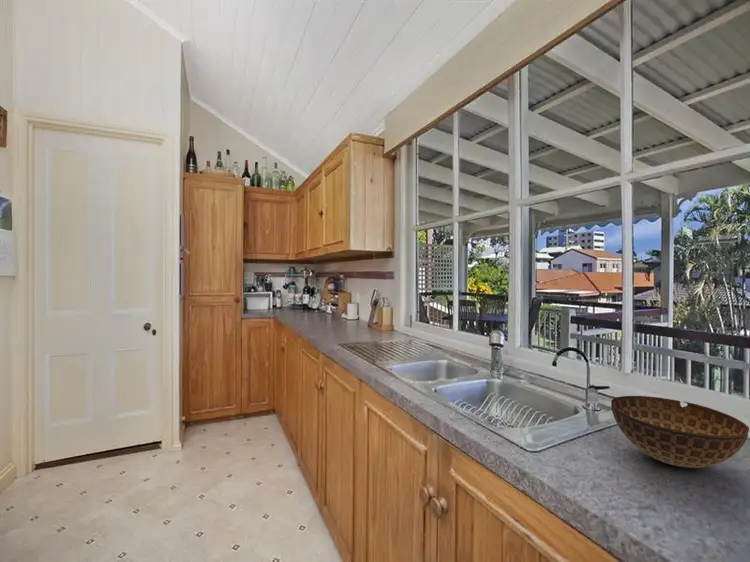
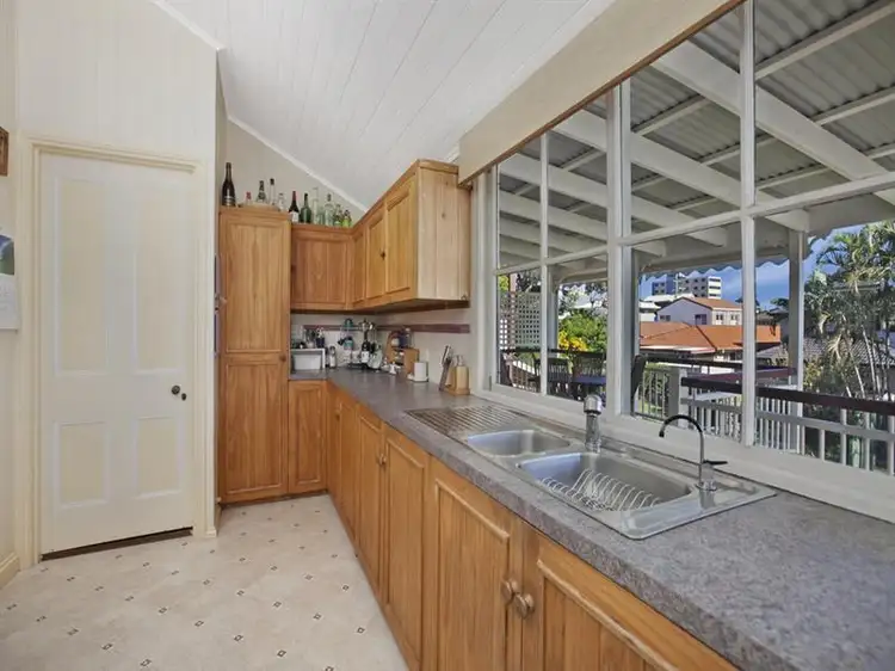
- bowl [610,395,750,469]
